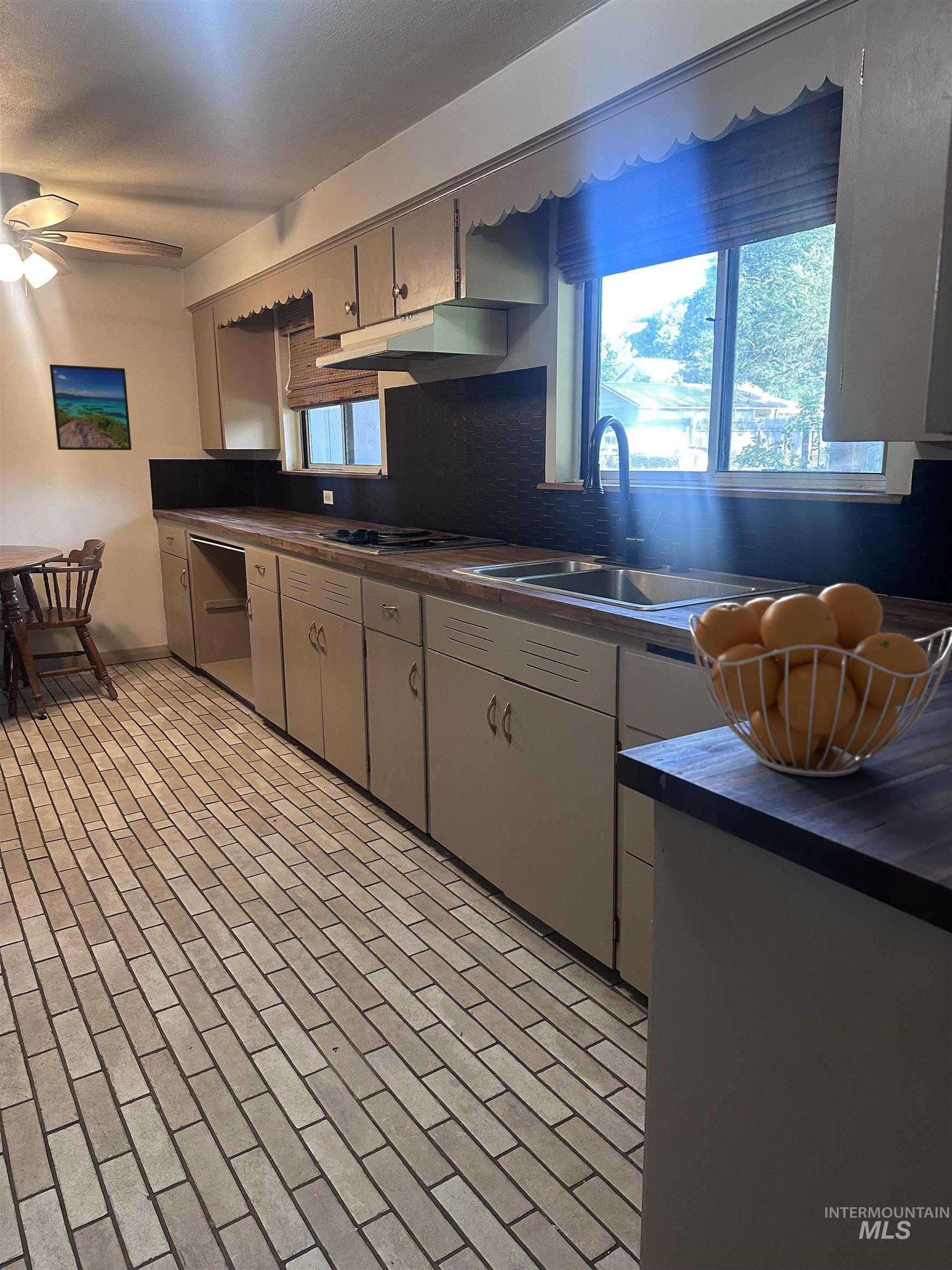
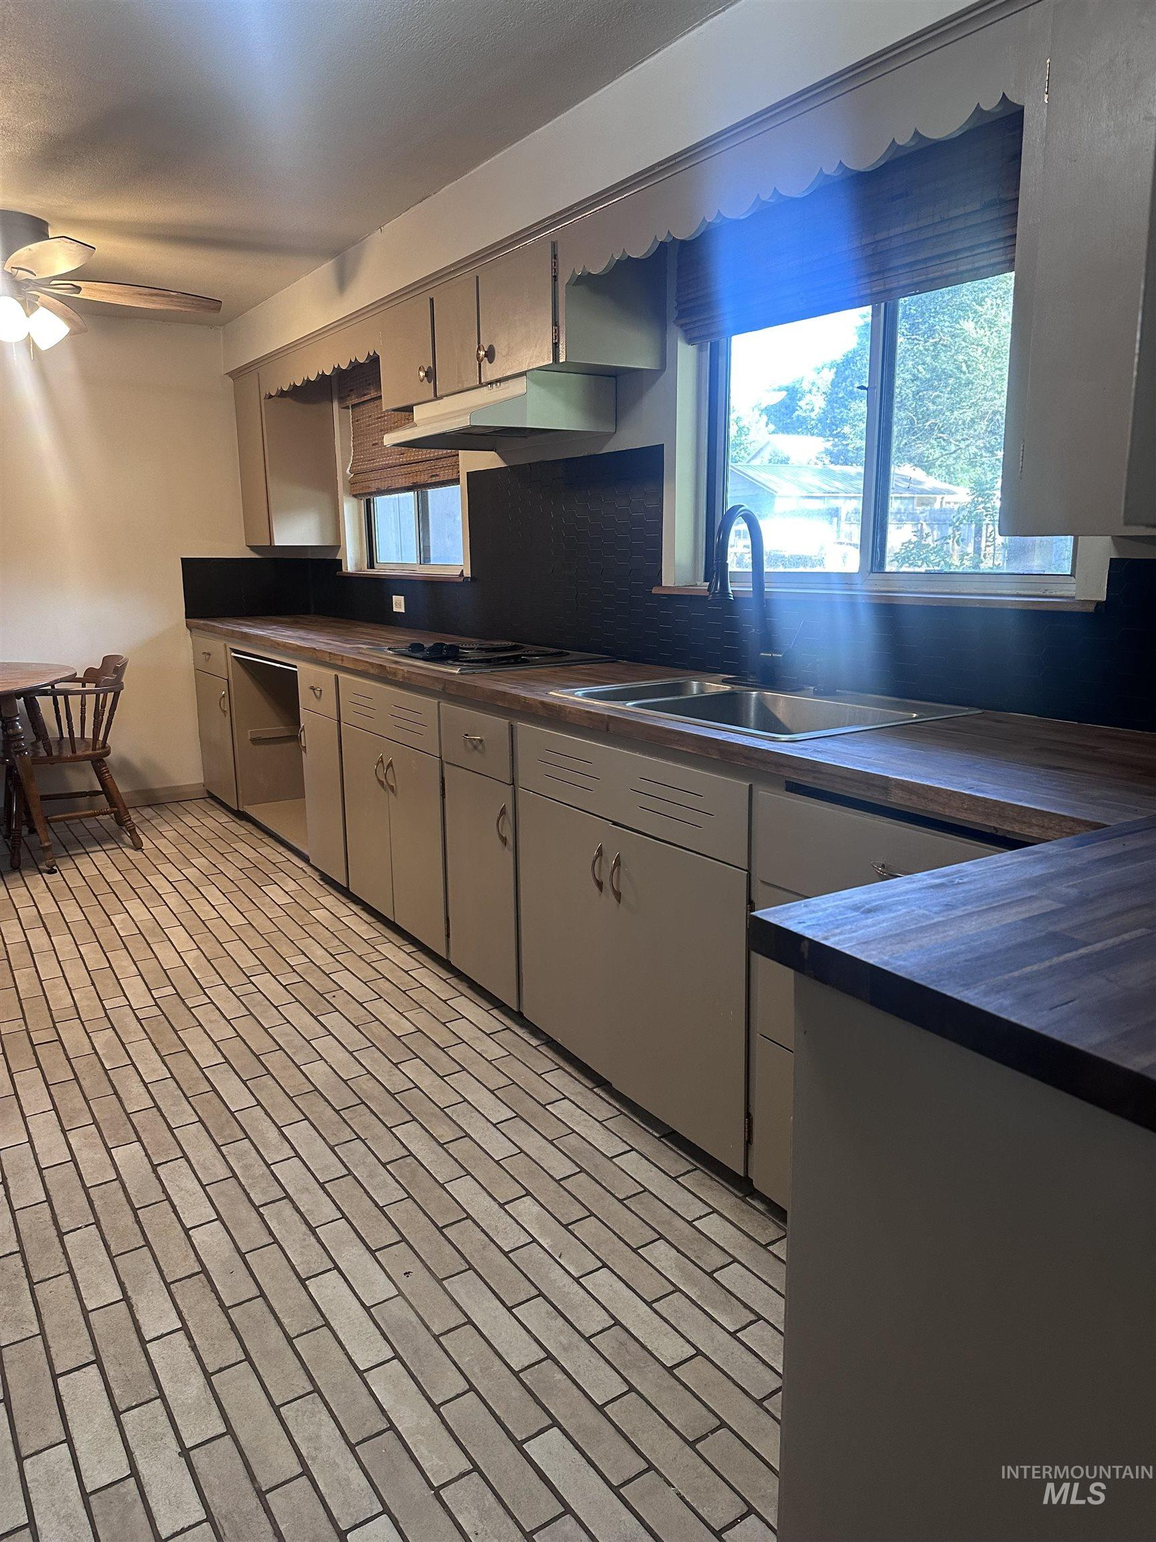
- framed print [49,364,132,450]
- fruit basket [688,583,952,778]
